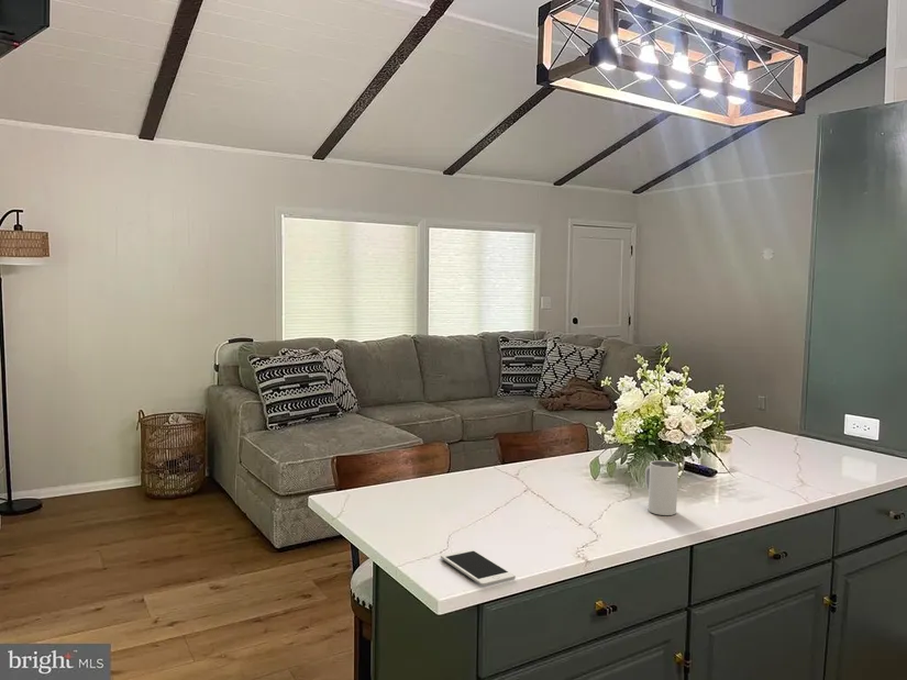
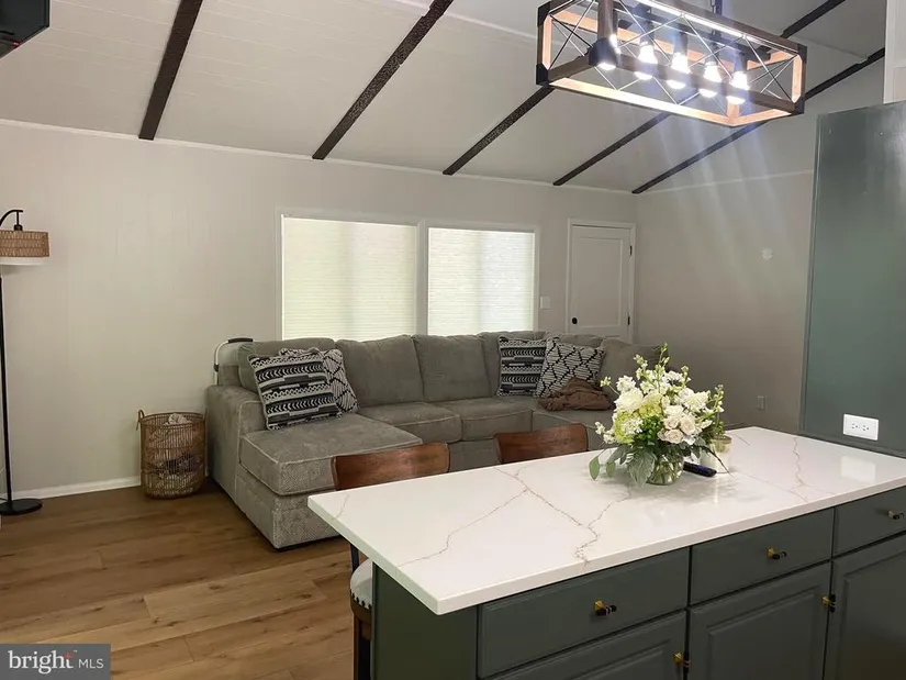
- cell phone [440,548,517,587]
- mug [644,459,679,516]
